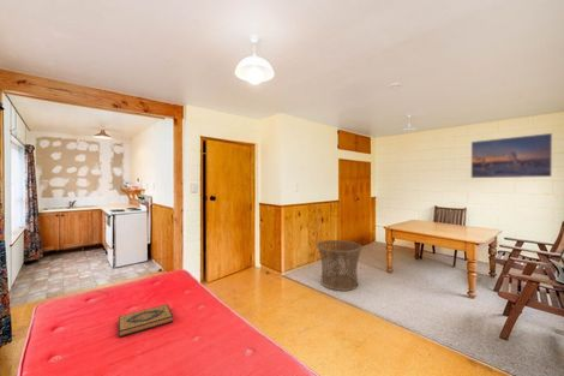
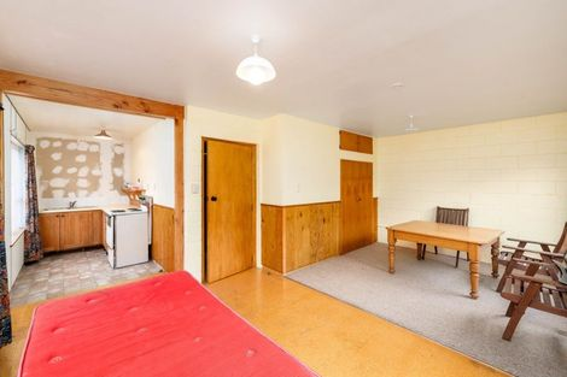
- basket [316,239,364,292]
- hardback book [118,303,174,339]
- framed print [470,132,553,179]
